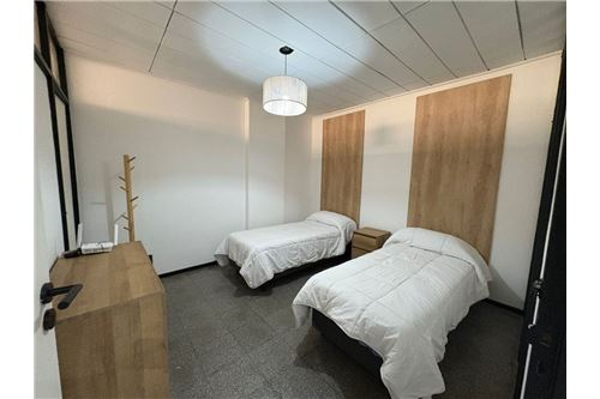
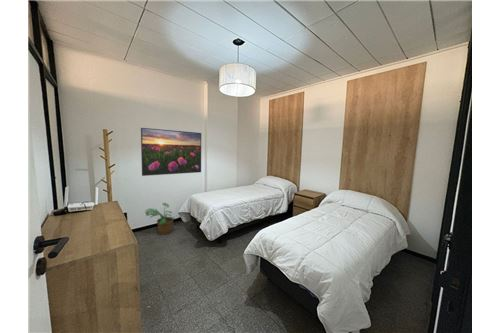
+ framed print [140,127,202,177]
+ potted plant [144,202,177,236]
